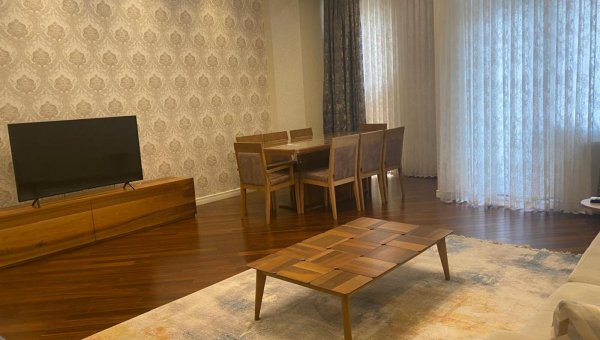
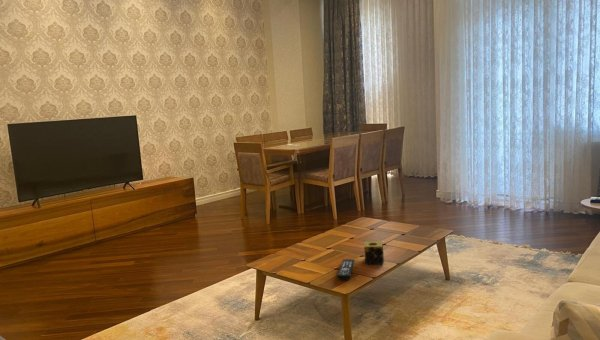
+ remote control [336,258,355,281]
+ candle [363,240,385,265]
